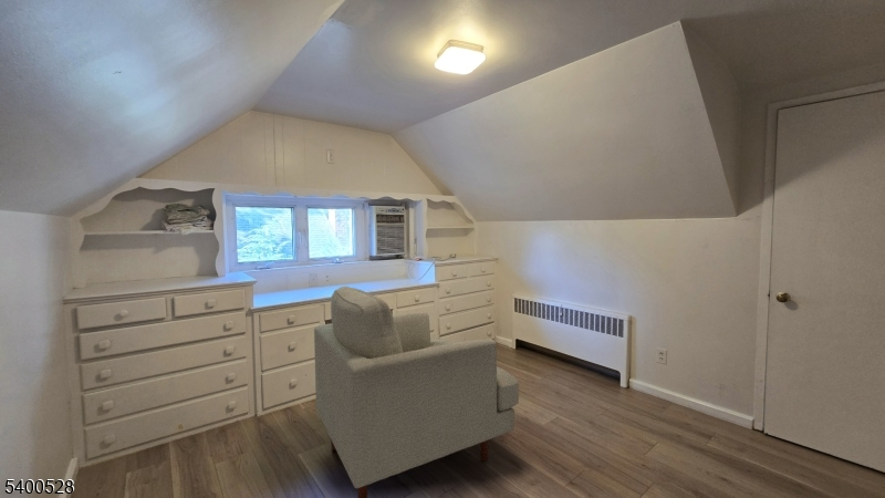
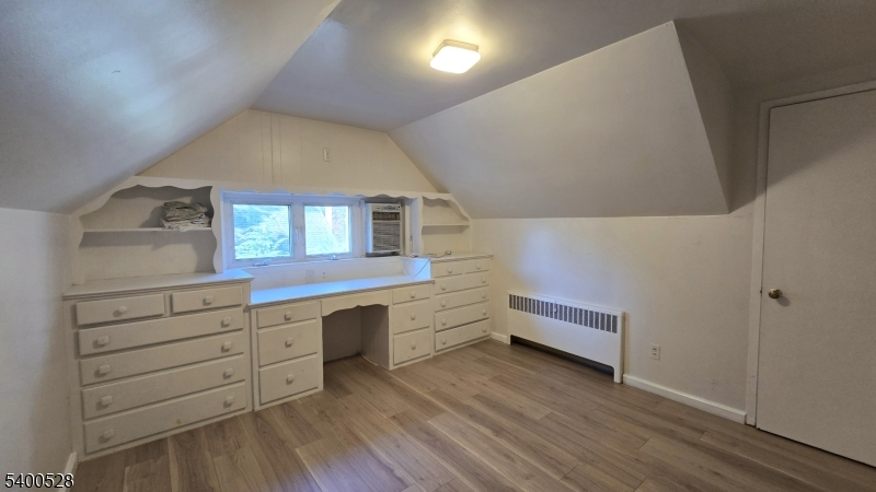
- chair [313,286,520,498]
